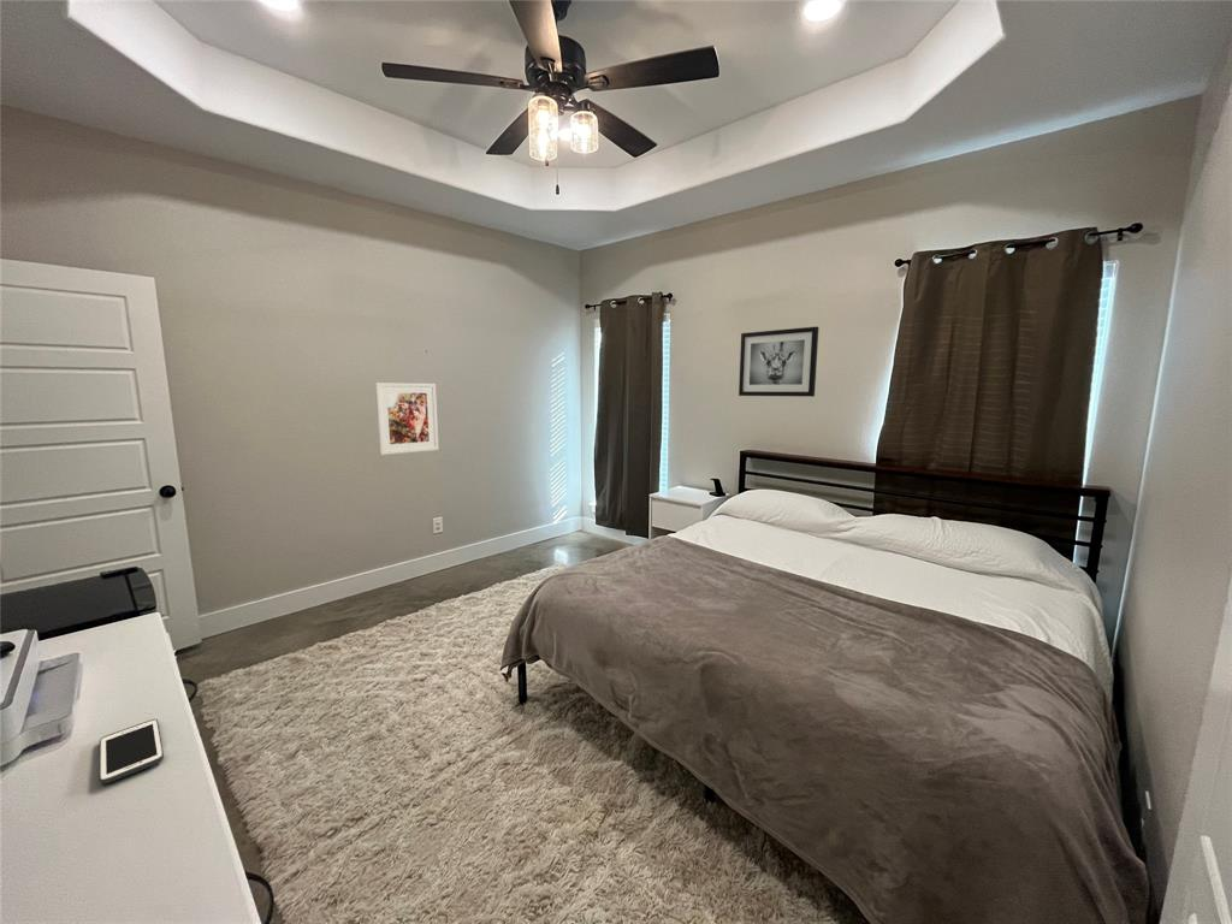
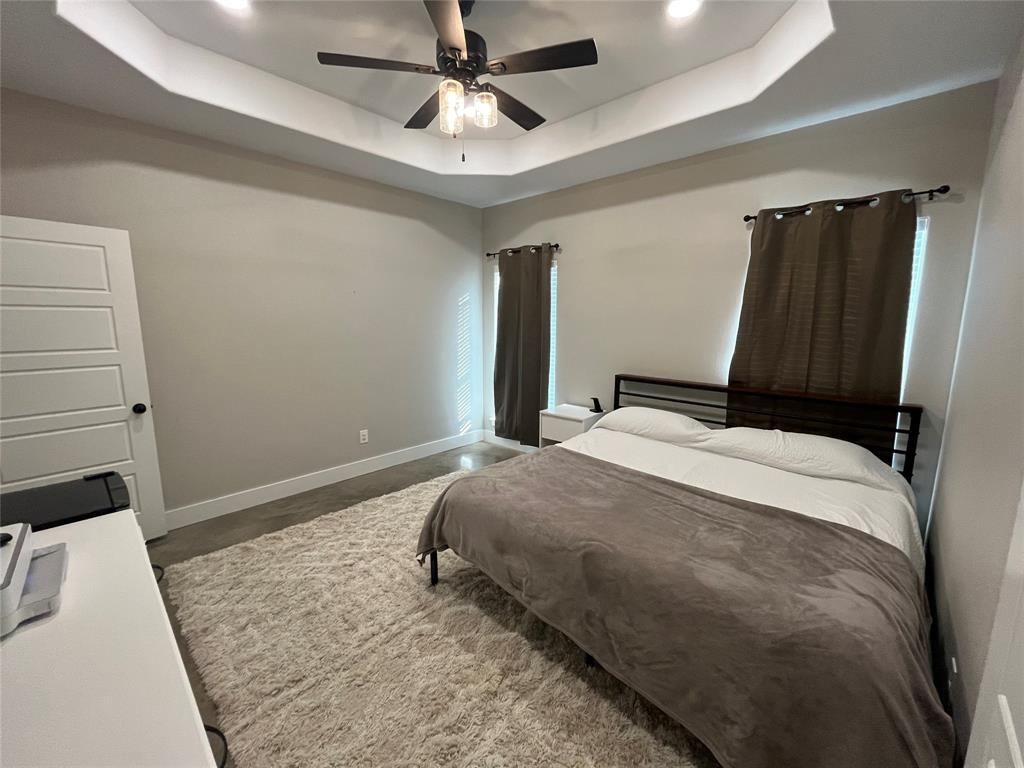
- cell phone [97,718,165,786]
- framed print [374,381,440,456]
- wall art [738,325,821,398]
